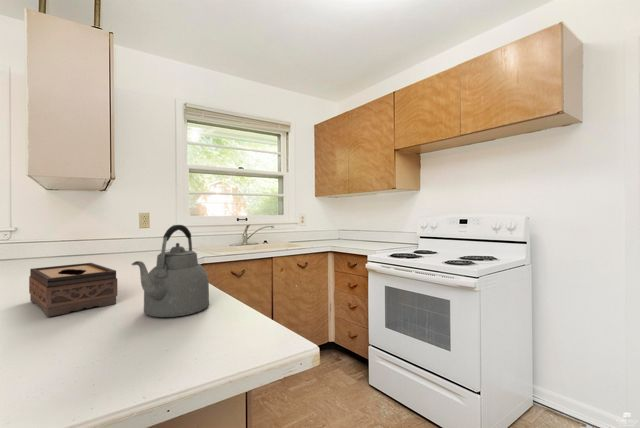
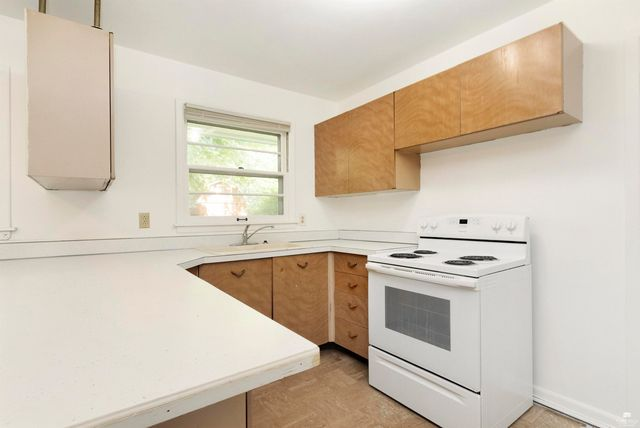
- tissue box [28,262,118,318]
- kettle [130,224,210,318]
